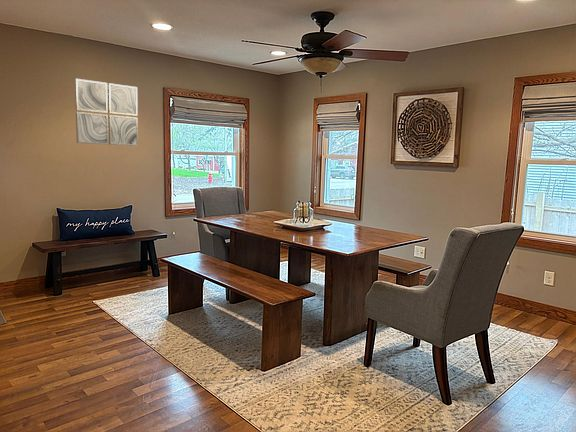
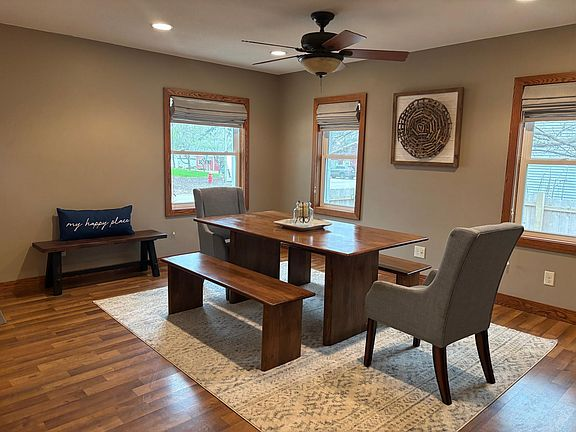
- wall art [74,78,139,147]
